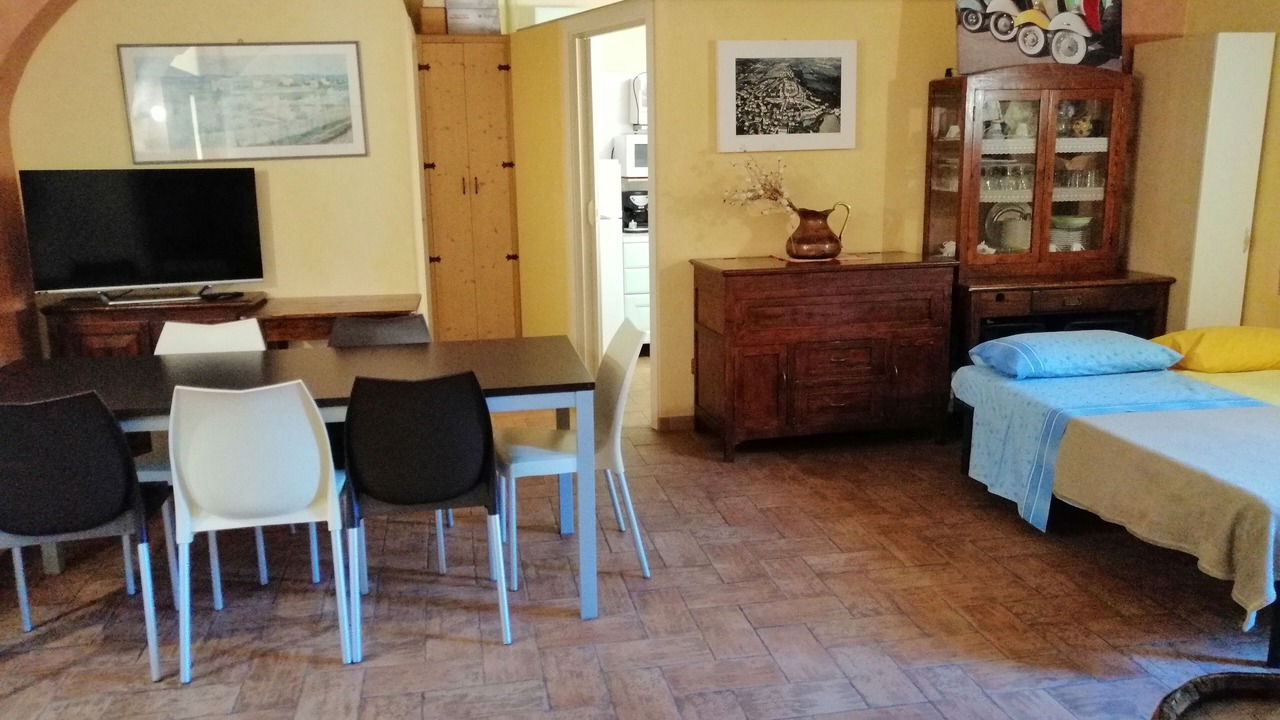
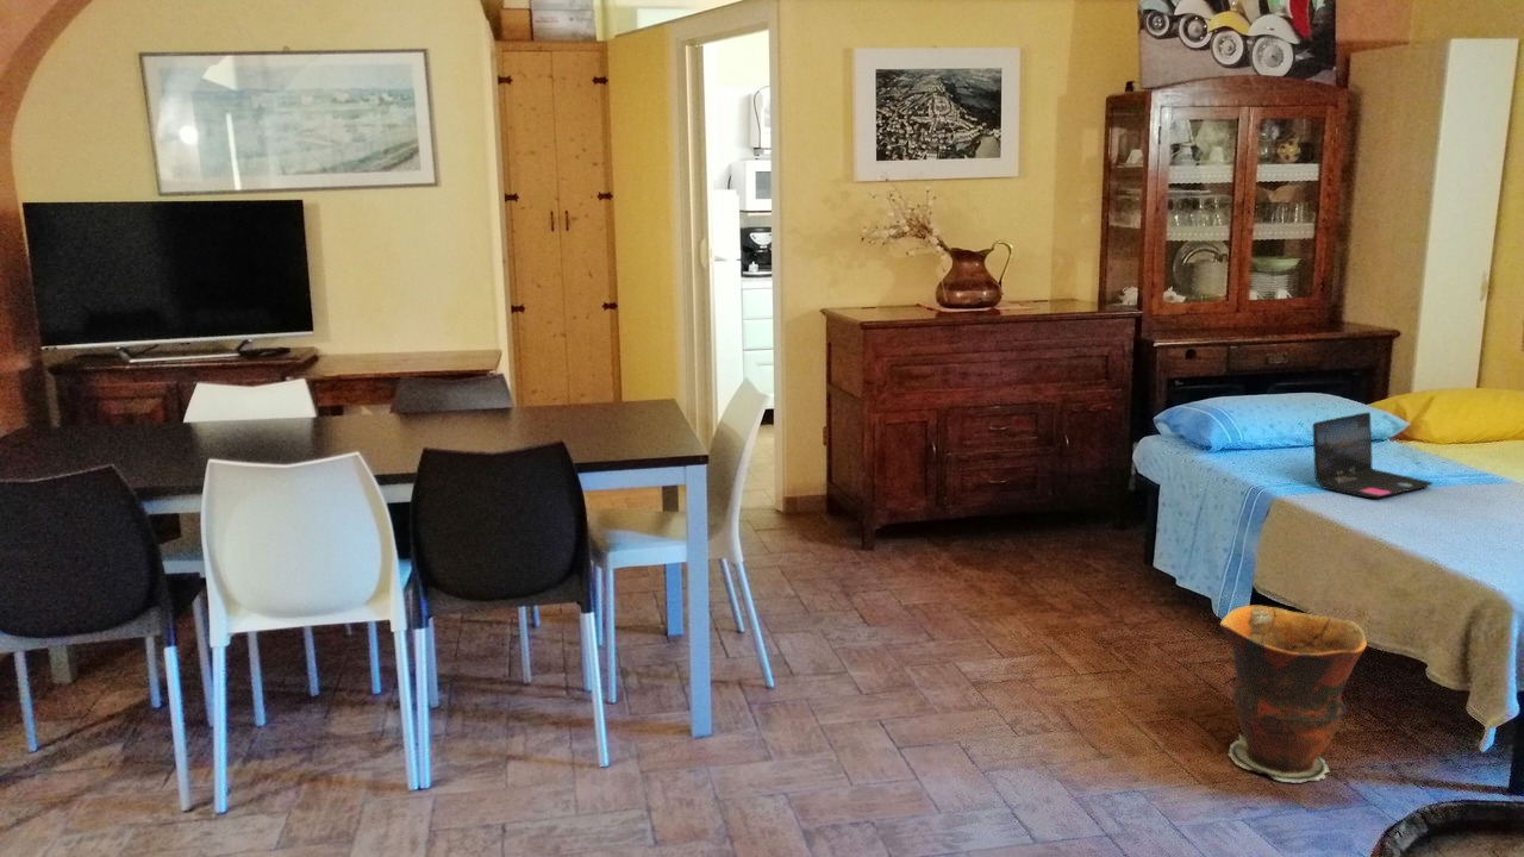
+ laptop [1311,411,1434,499]
+ bucket [1219,605,1368,784]
